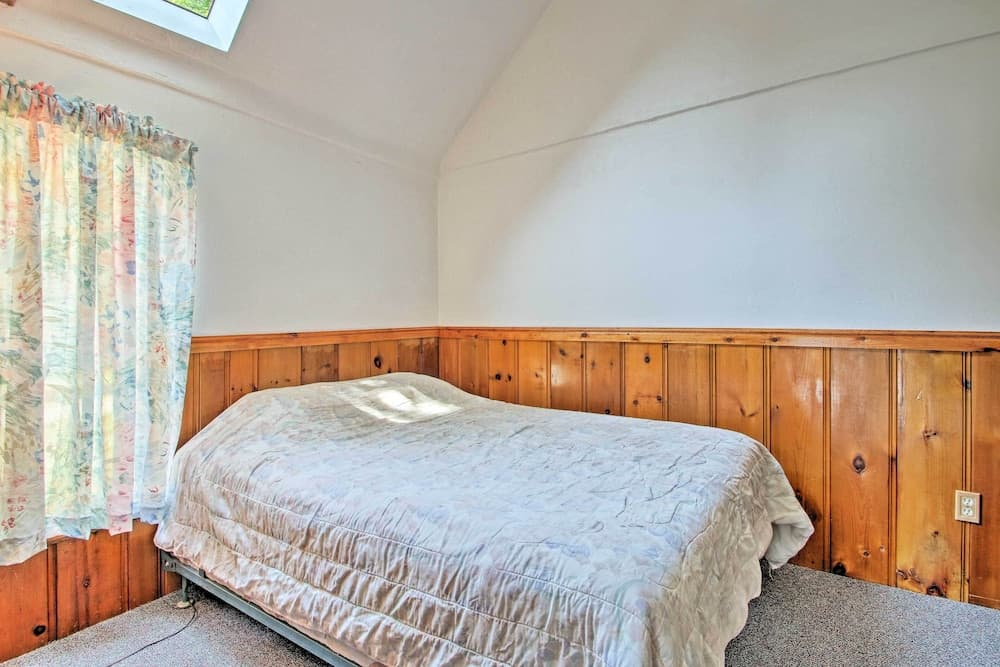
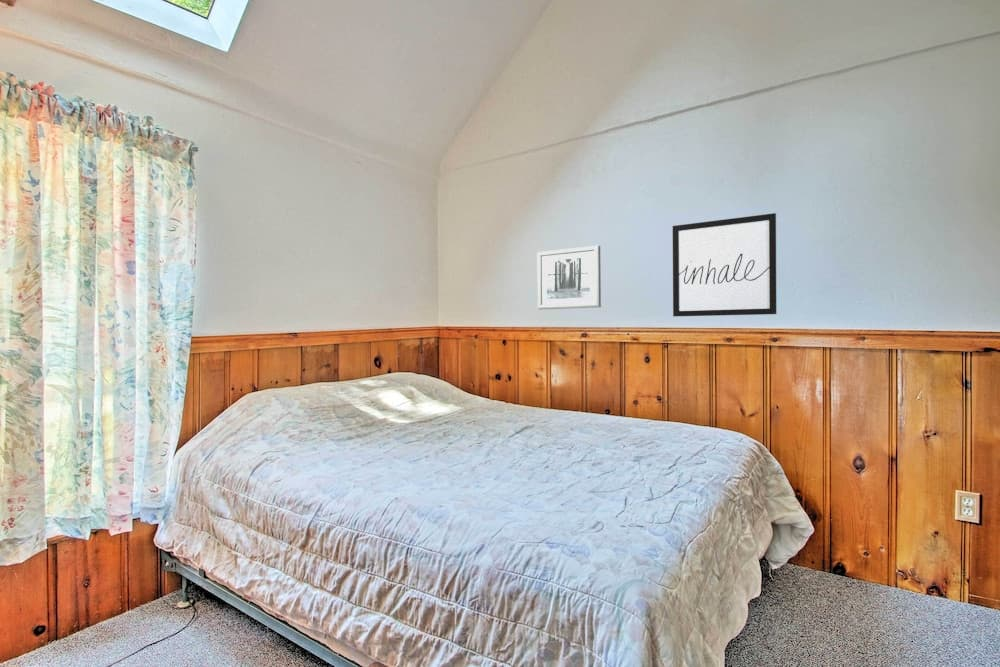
+ wall art [536,244,602,310]
+ wall art [672,212,778,317]
